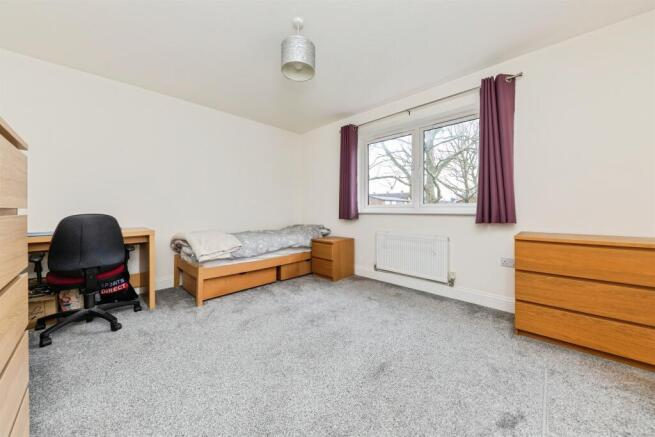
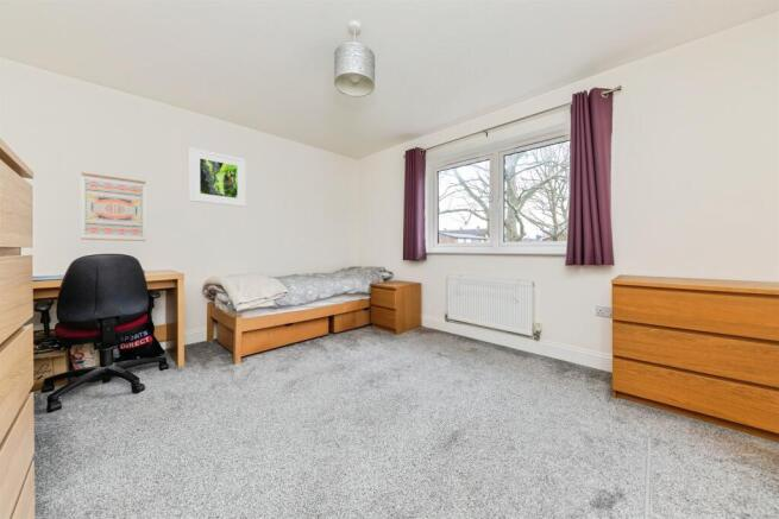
+ wall art [80,171,147,242]
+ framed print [189,147,246,208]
